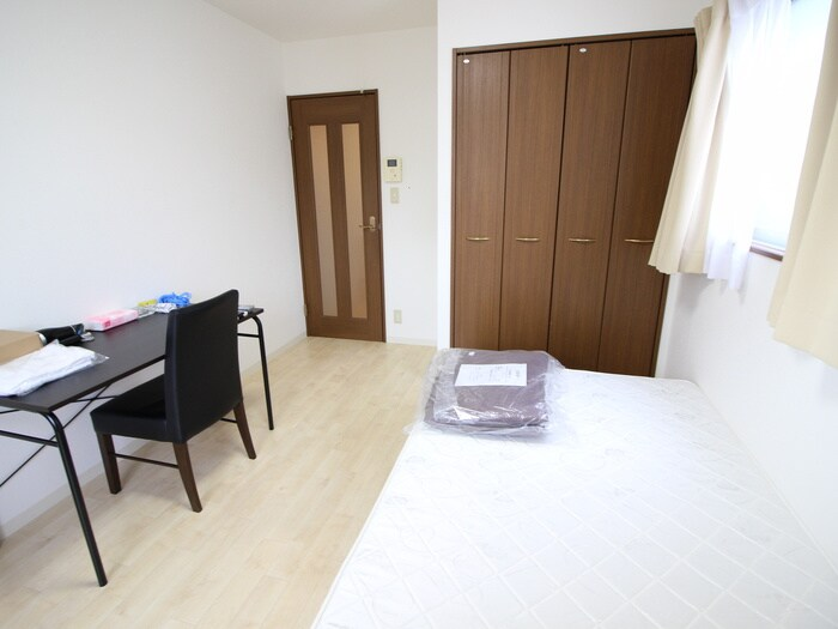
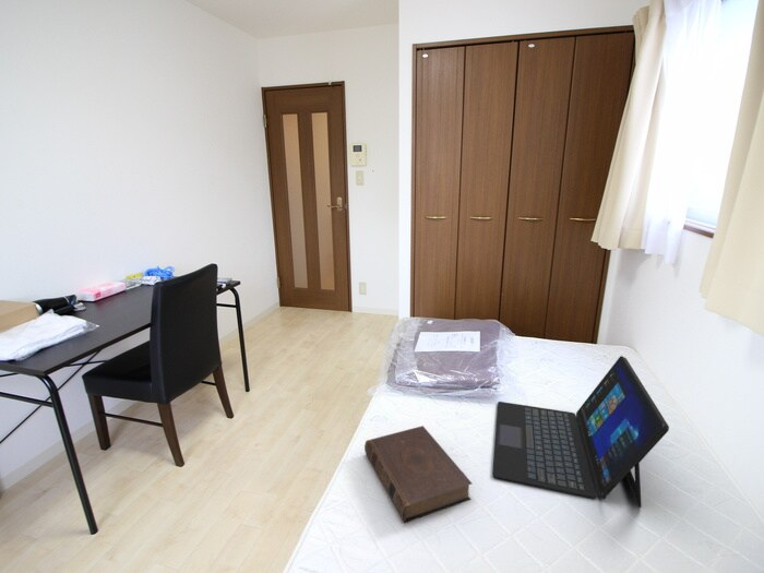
+ book [363,425,473,524]
+ laptop [491,355,670,509]
